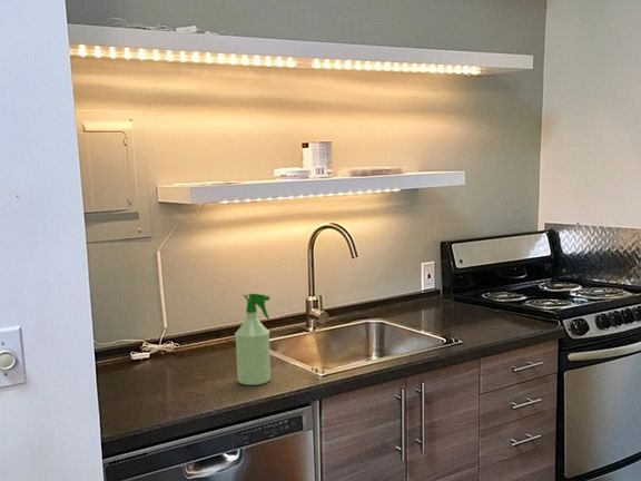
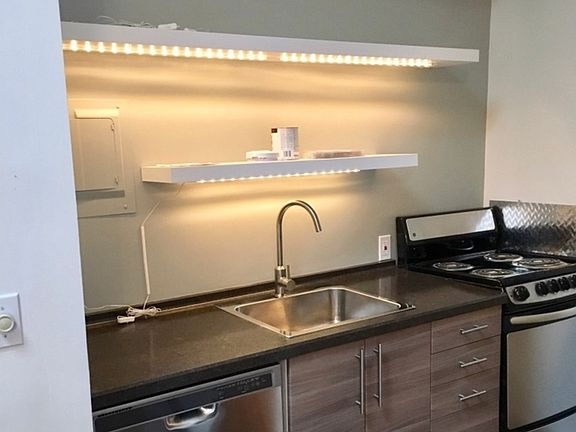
- spray bottle [234,292,272,386]
